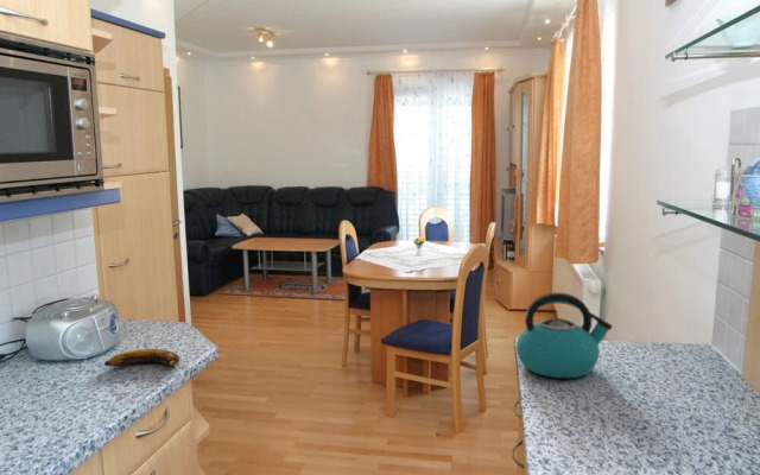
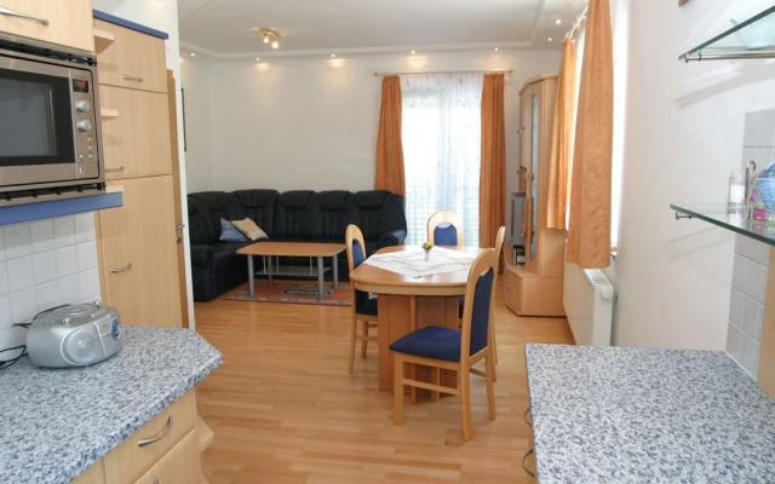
- banana [103,348,180,369]
- kettle [515,291,613,379]
